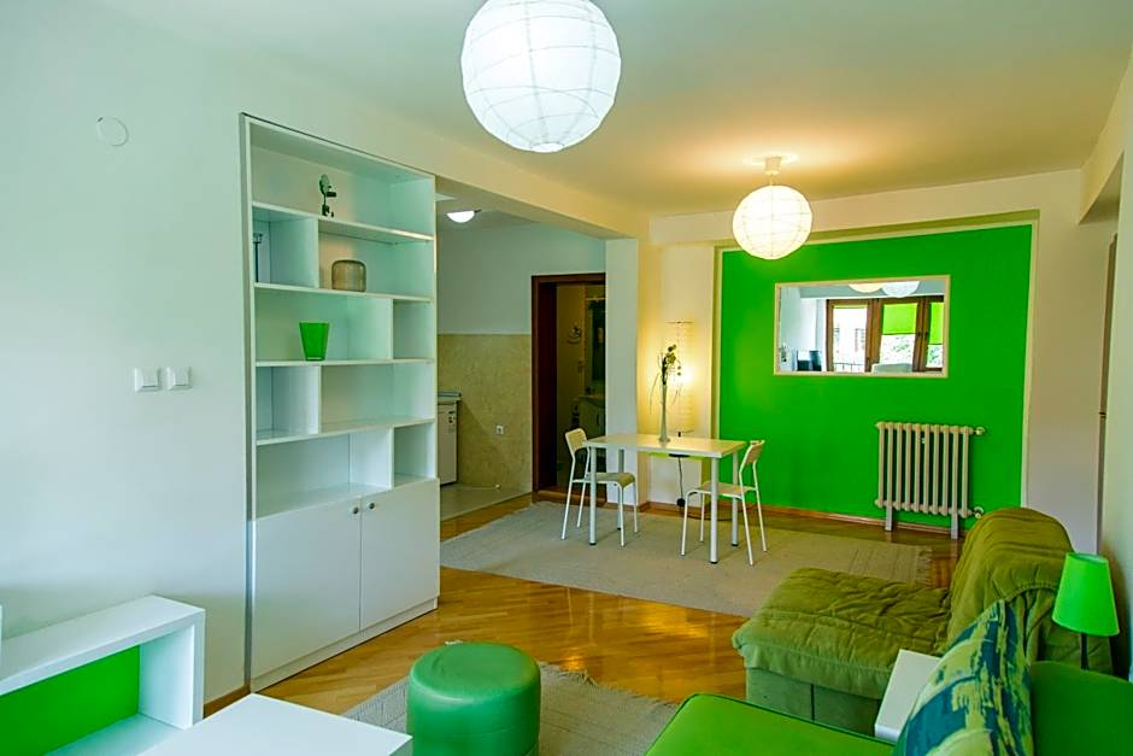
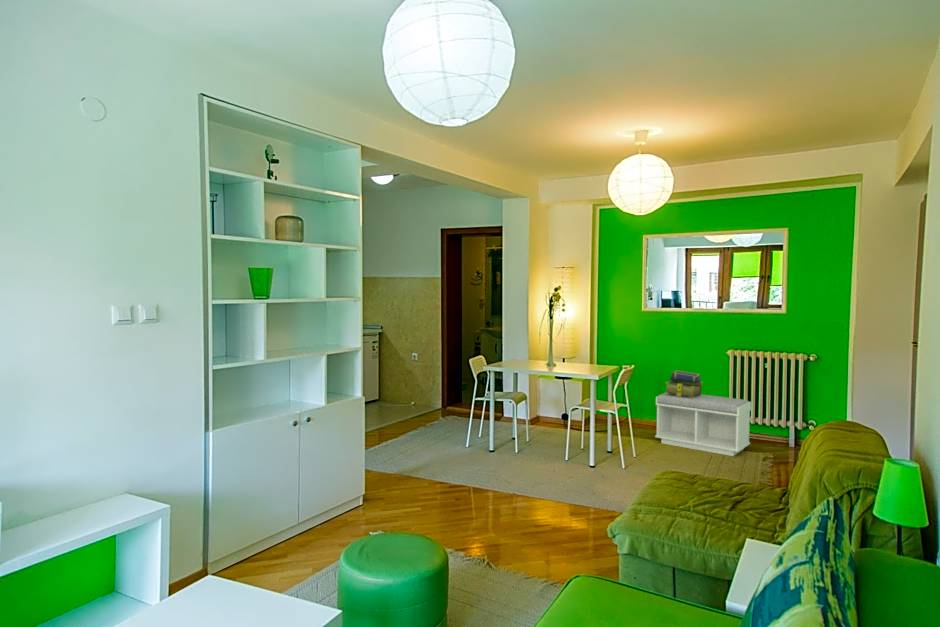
+ bench [654,392,752,457]
+ stack of books [664,369,704,398]
